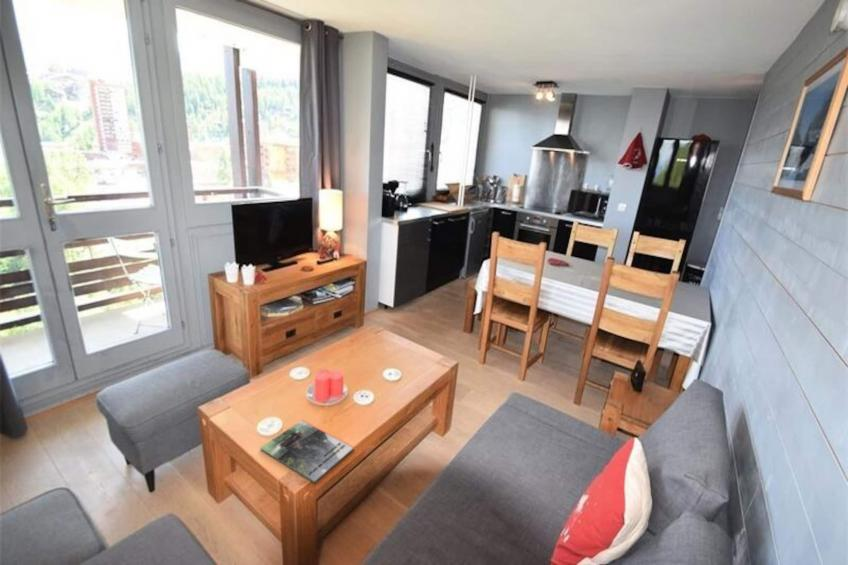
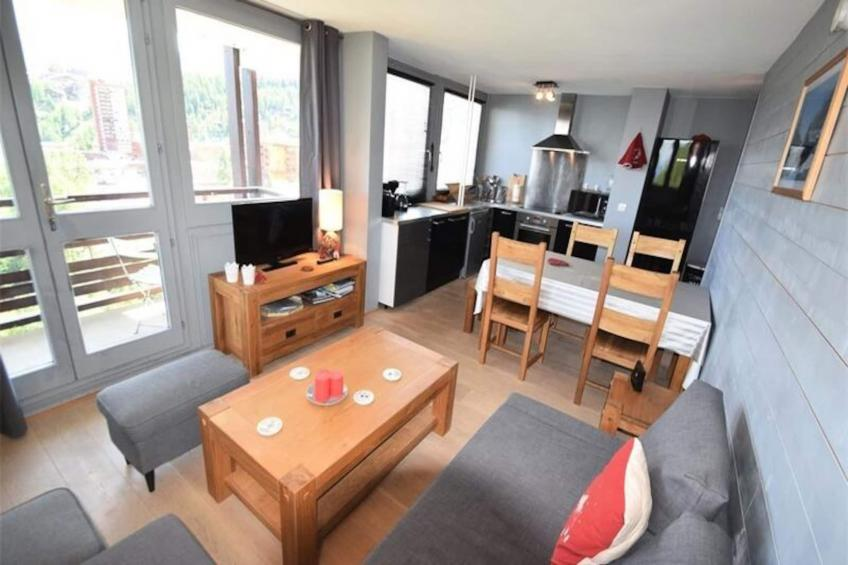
- magazine [259,419,355,484]
